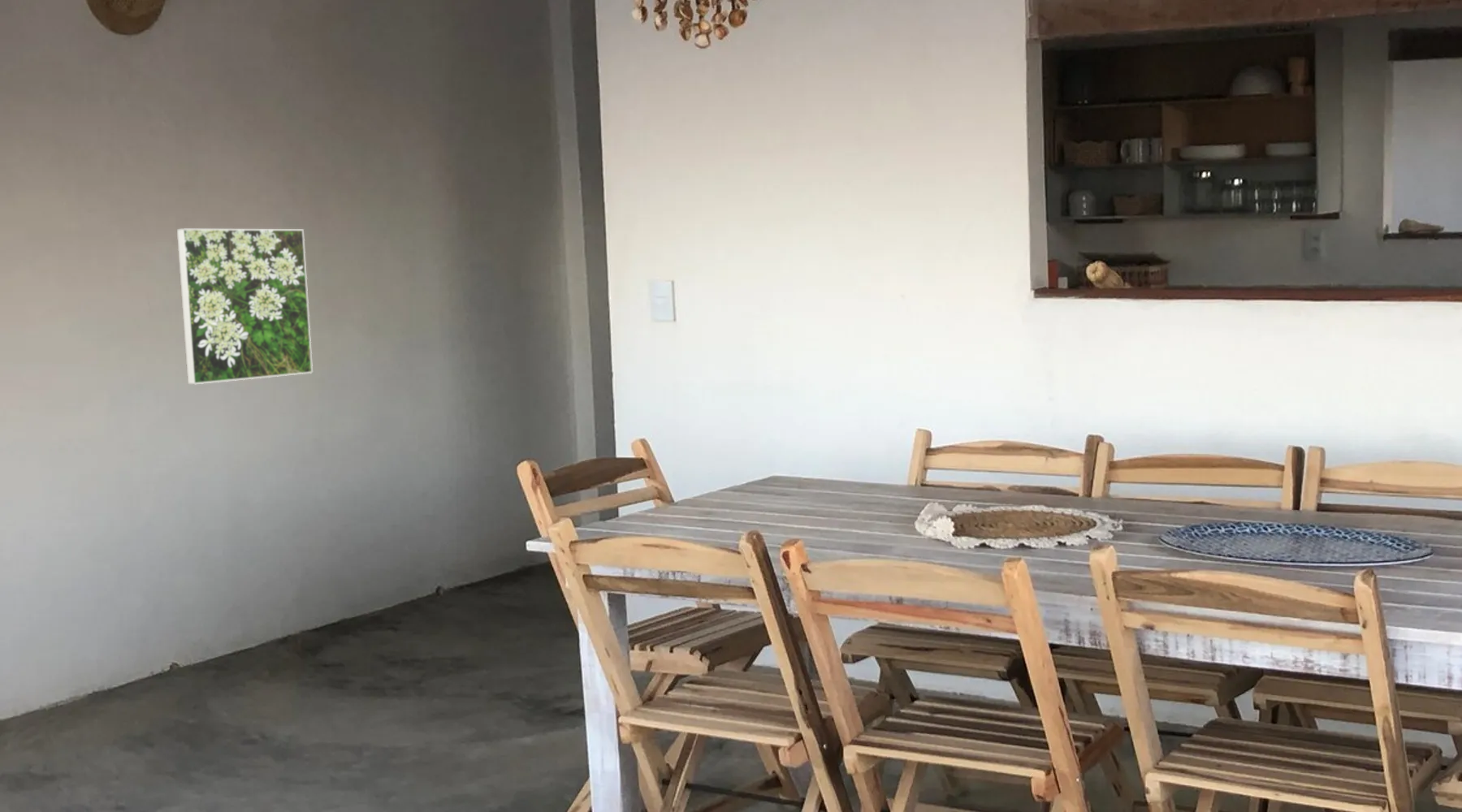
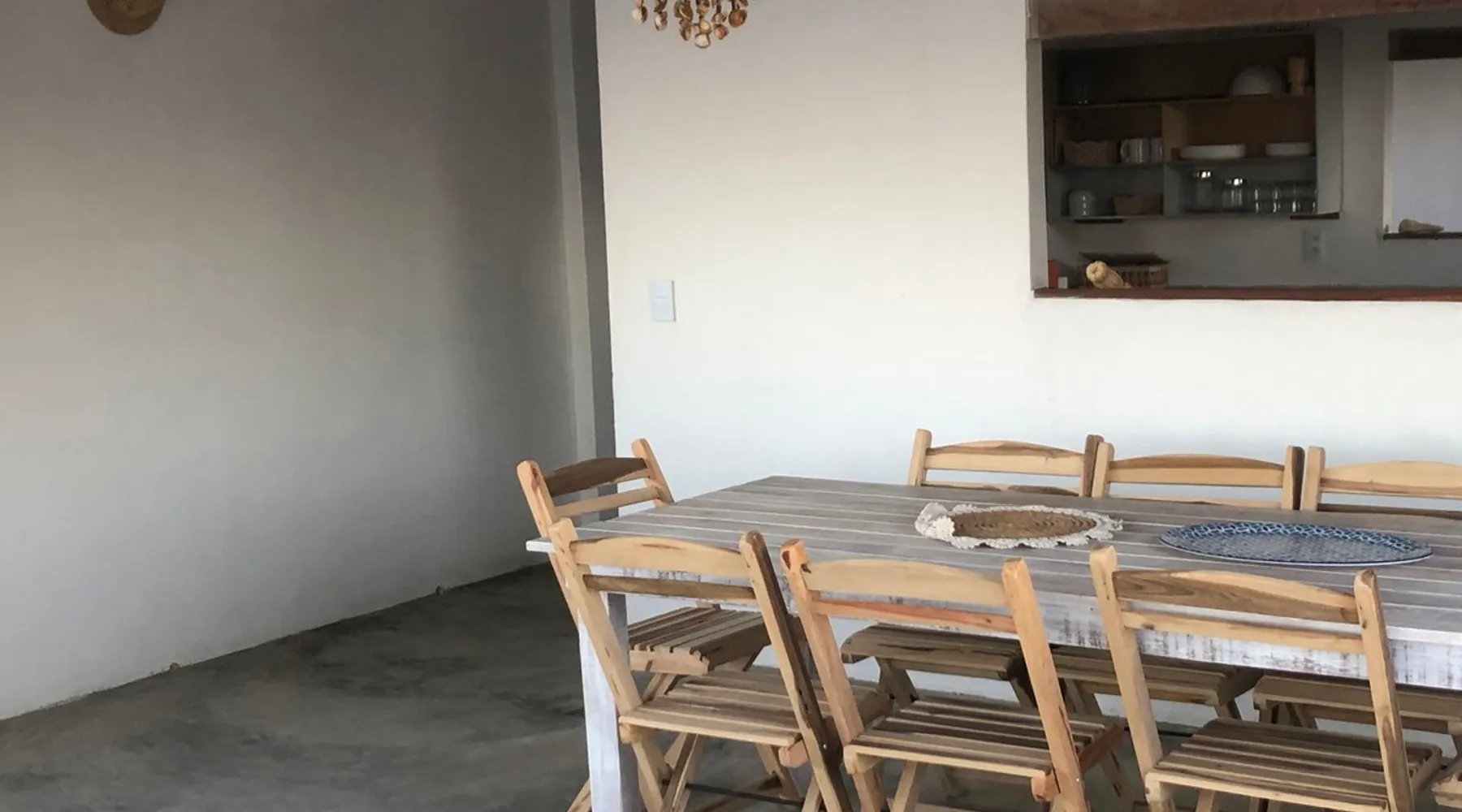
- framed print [176,228,314,385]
